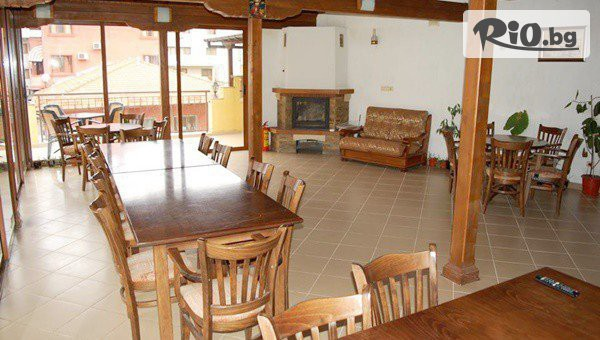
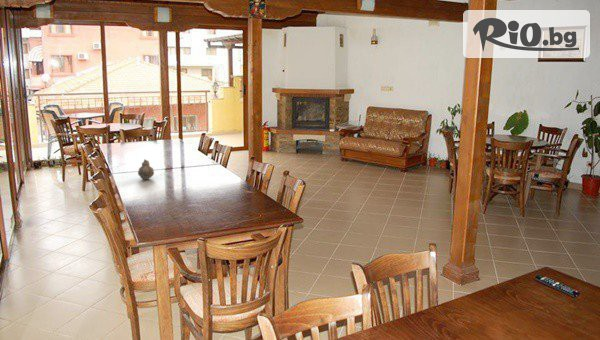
+ teapot [137,158,155,181]
